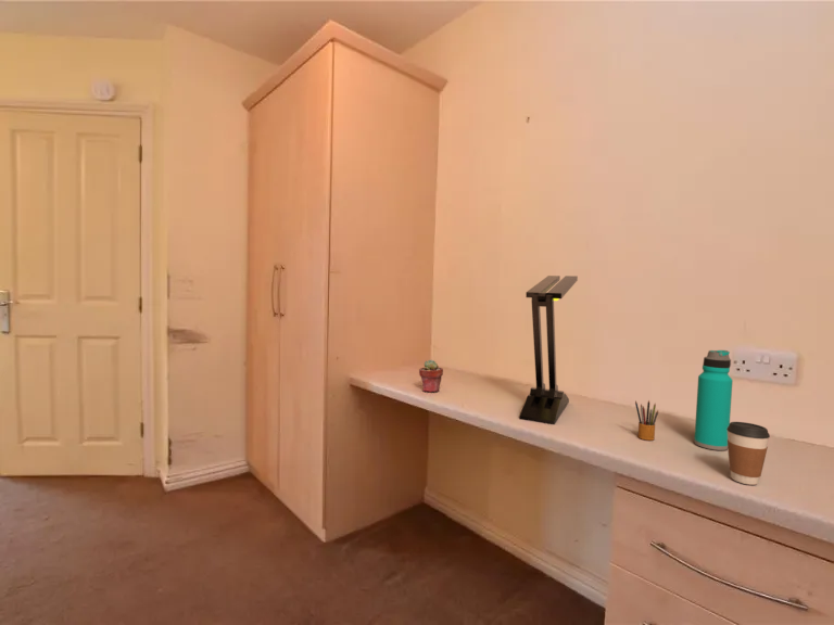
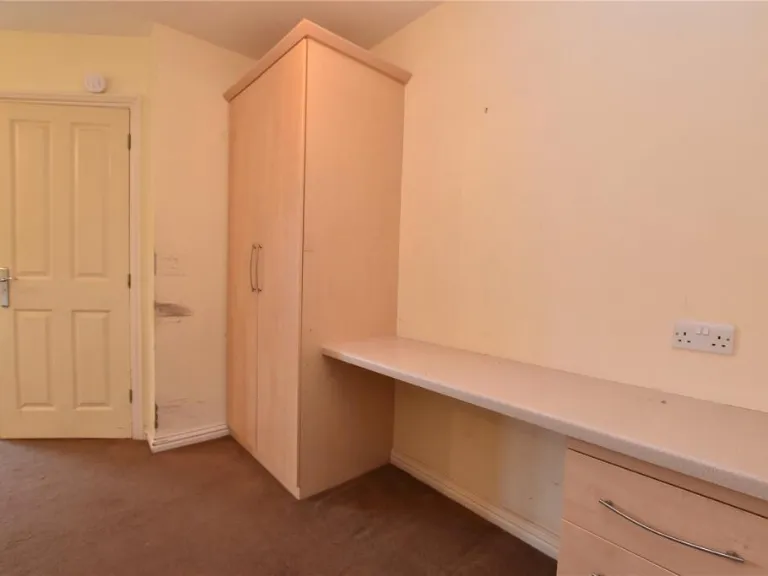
- pencil box [634,399,659,442]
- desk lamp [518,275,579,425]
- potted succulent [418,359,444,393]
- water bottle [693,349,734,451]
- coffee cup [726,421,771,486]
